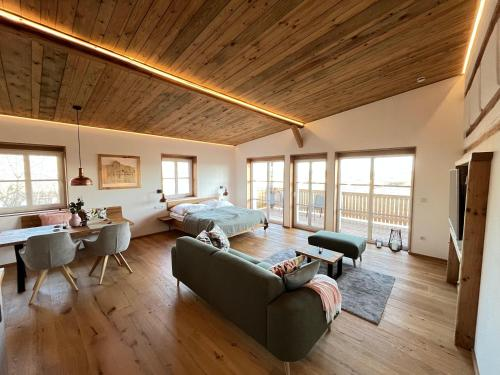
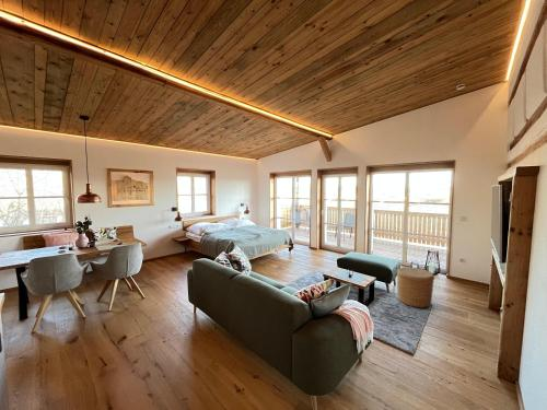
+ woven basket [396,266,435,309]
